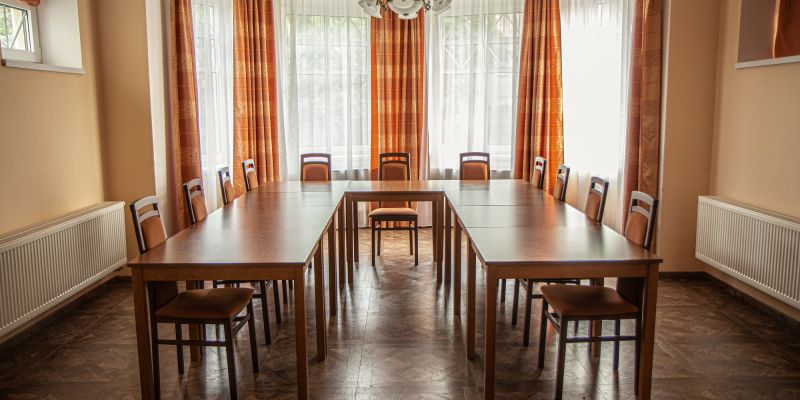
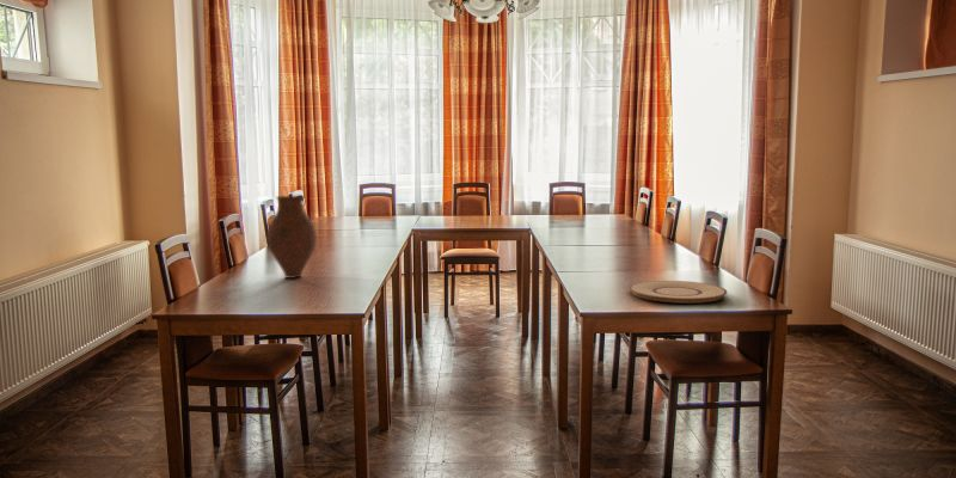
+ plate [627,280,728,305]
+ vase [265,195,318,280]
